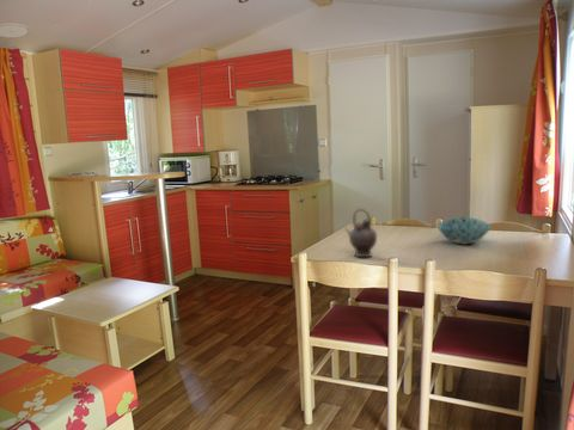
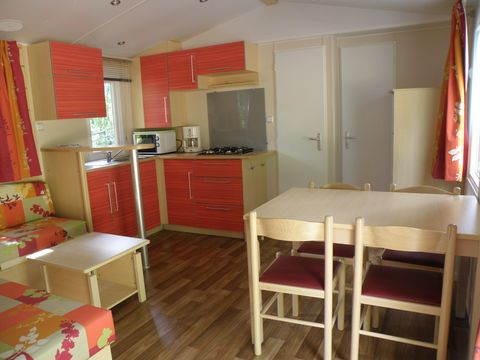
- teapot [343,208,378,258]
- bowl [436,216,491,246]
